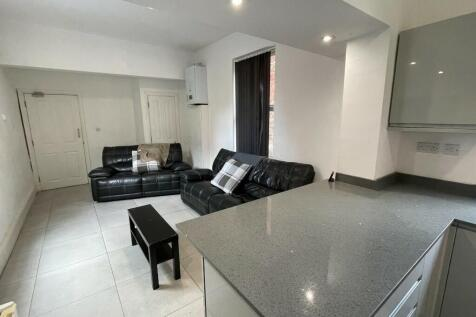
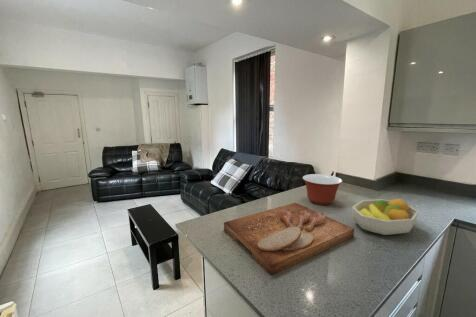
+ mixing bowl [302,173,343,206]
+ fruit bowl [351,197,420,236]
+ cutting board [223,202,355,276]
